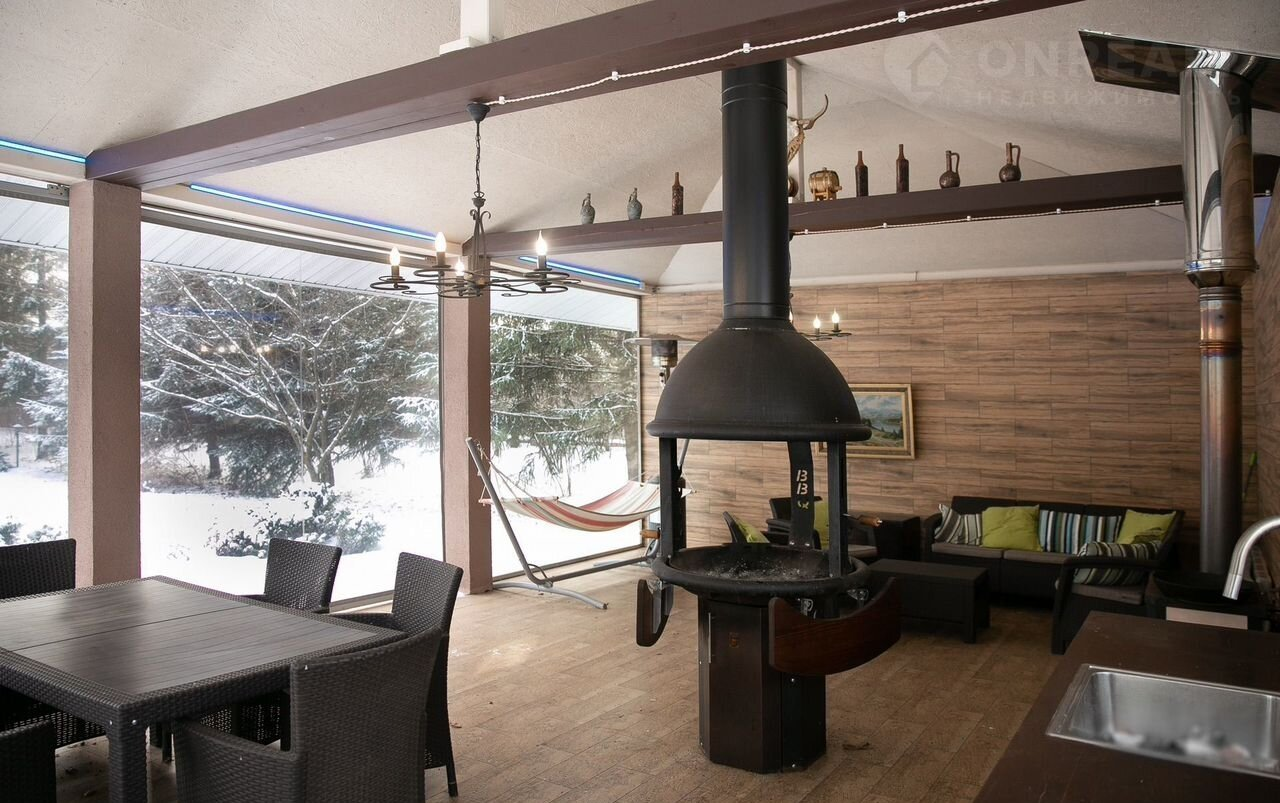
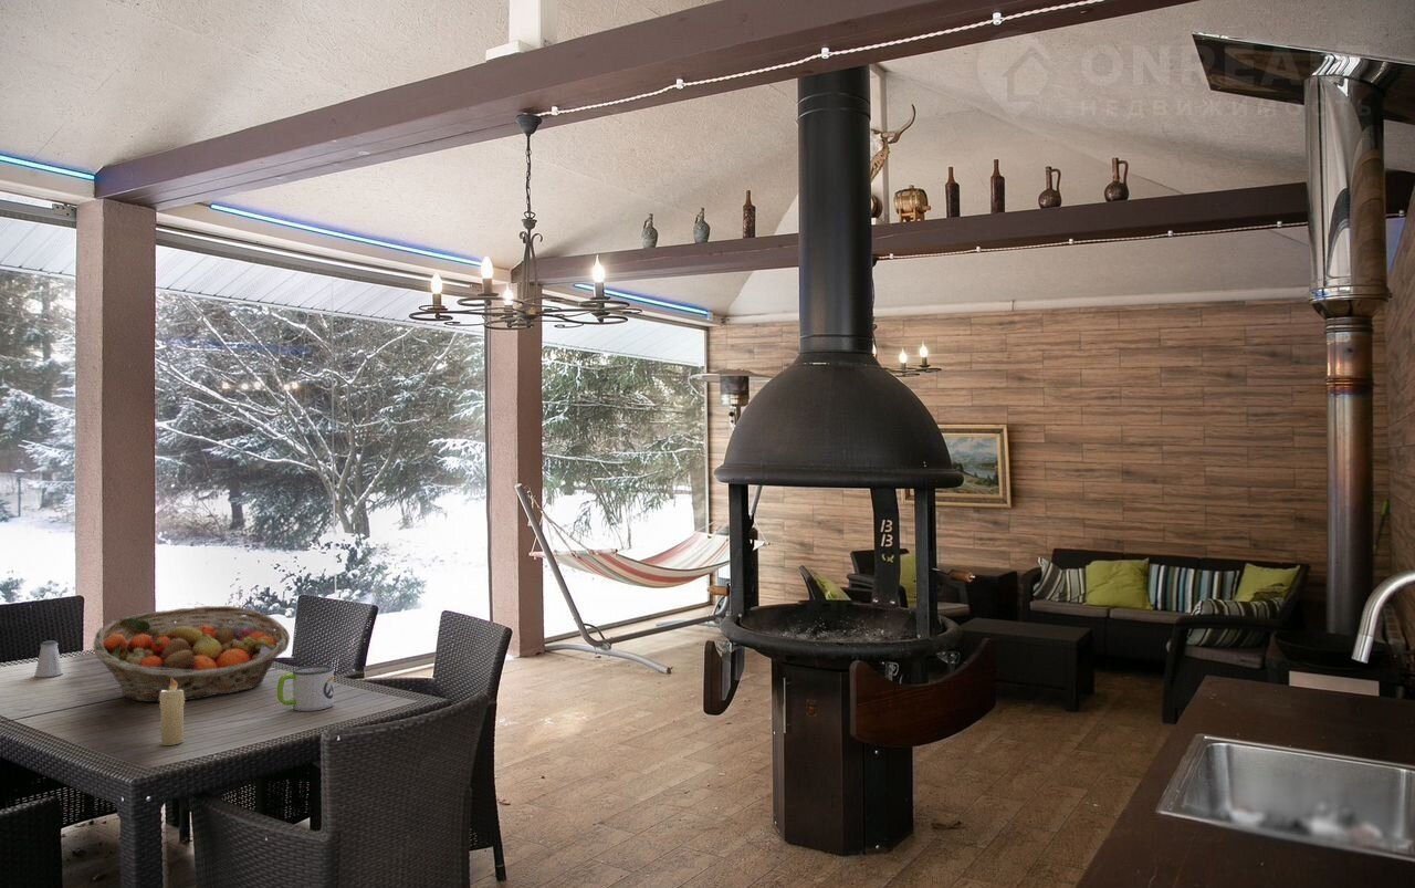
+ candle [159,678,186,746]
+ mug [276,664,335,712]
+ saltshaker [33,639,65,678]
+ fruit basket [92,605,291,703]
